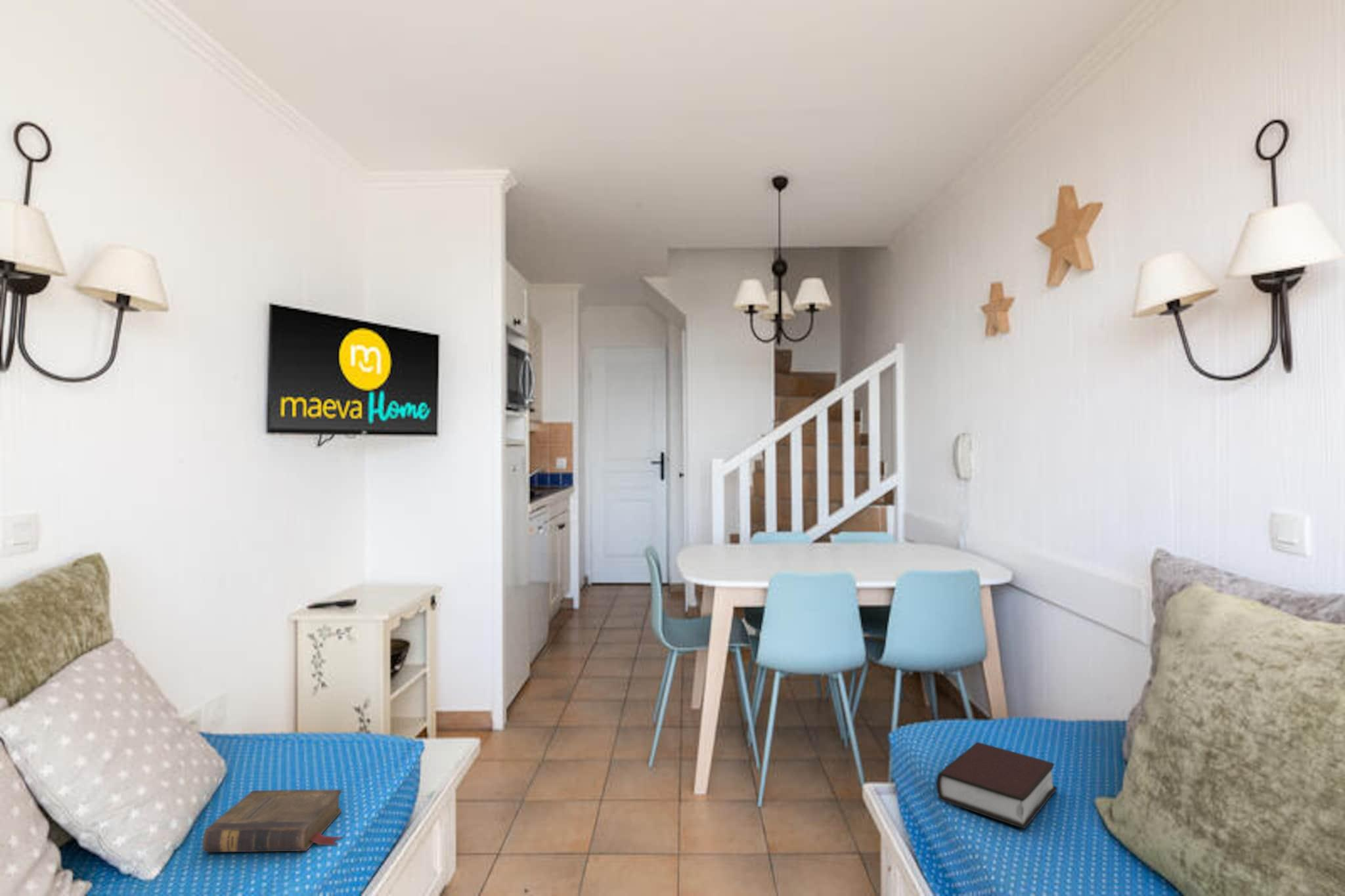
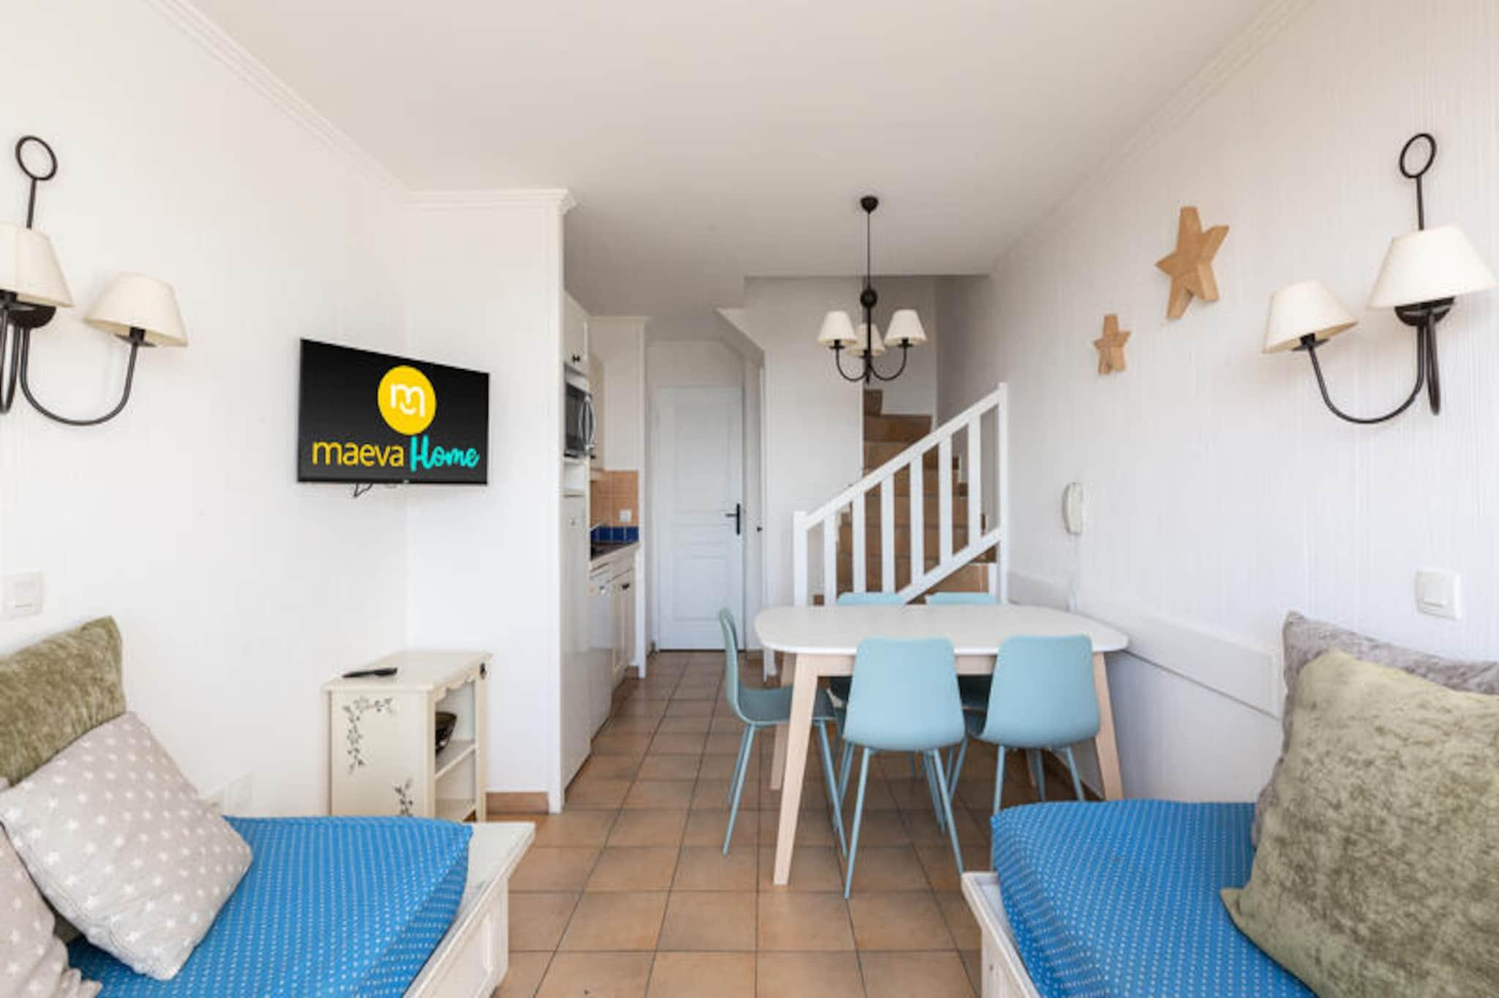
- book [202,789,345,853]
- bible [935,741,1058,829]
